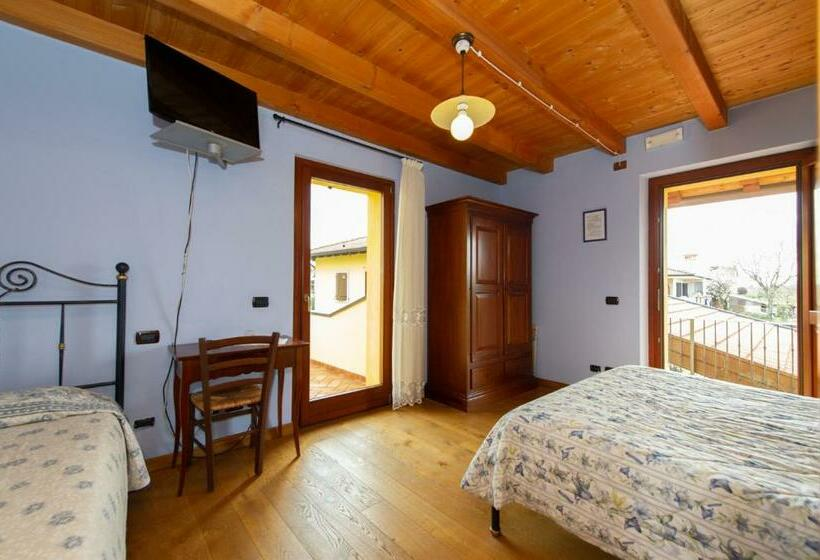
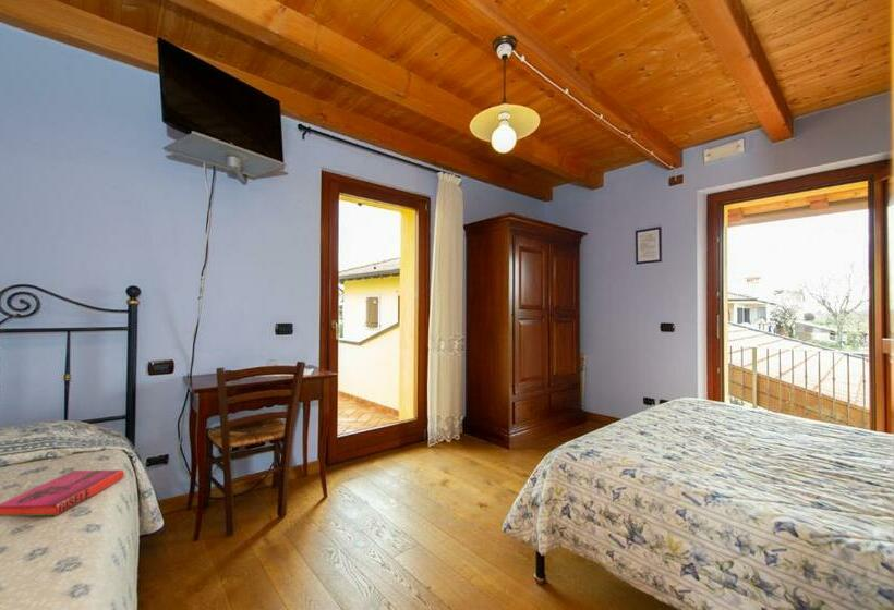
+ hardback book [0,468,125,517]
